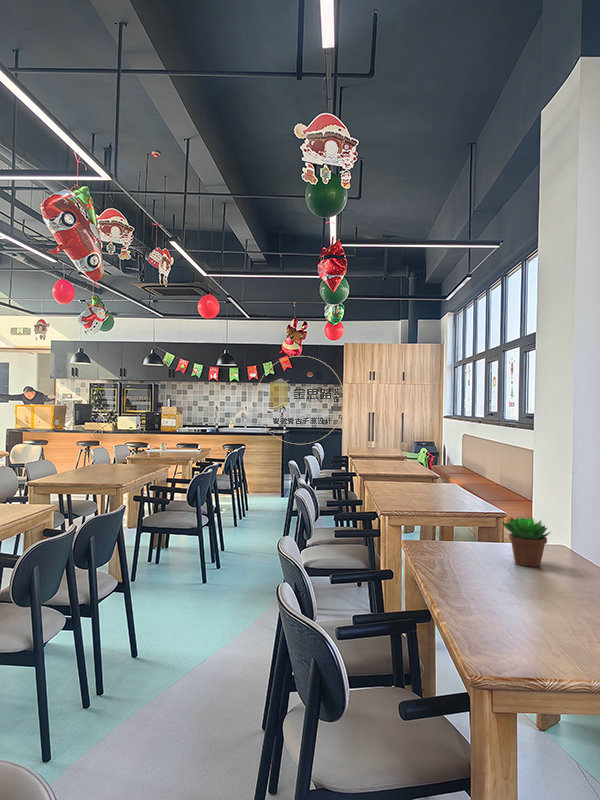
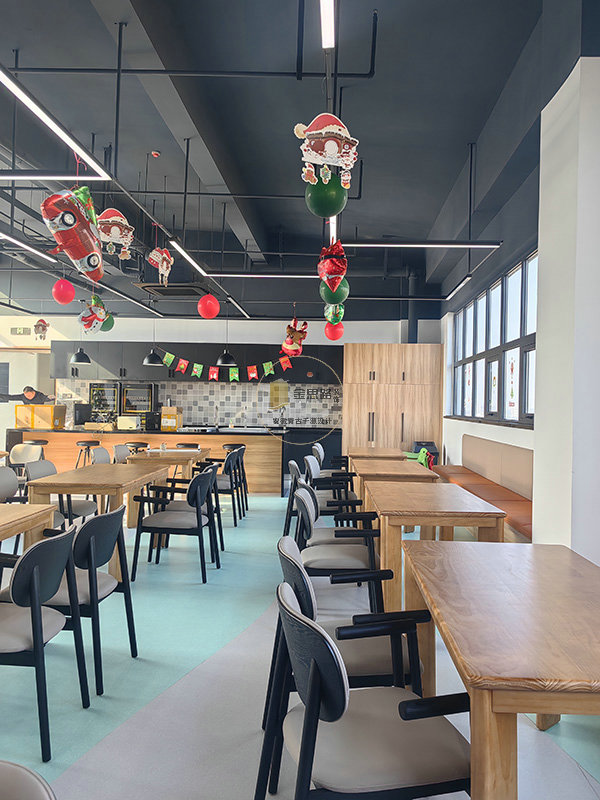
- succulent plant [501,516,551,568]
